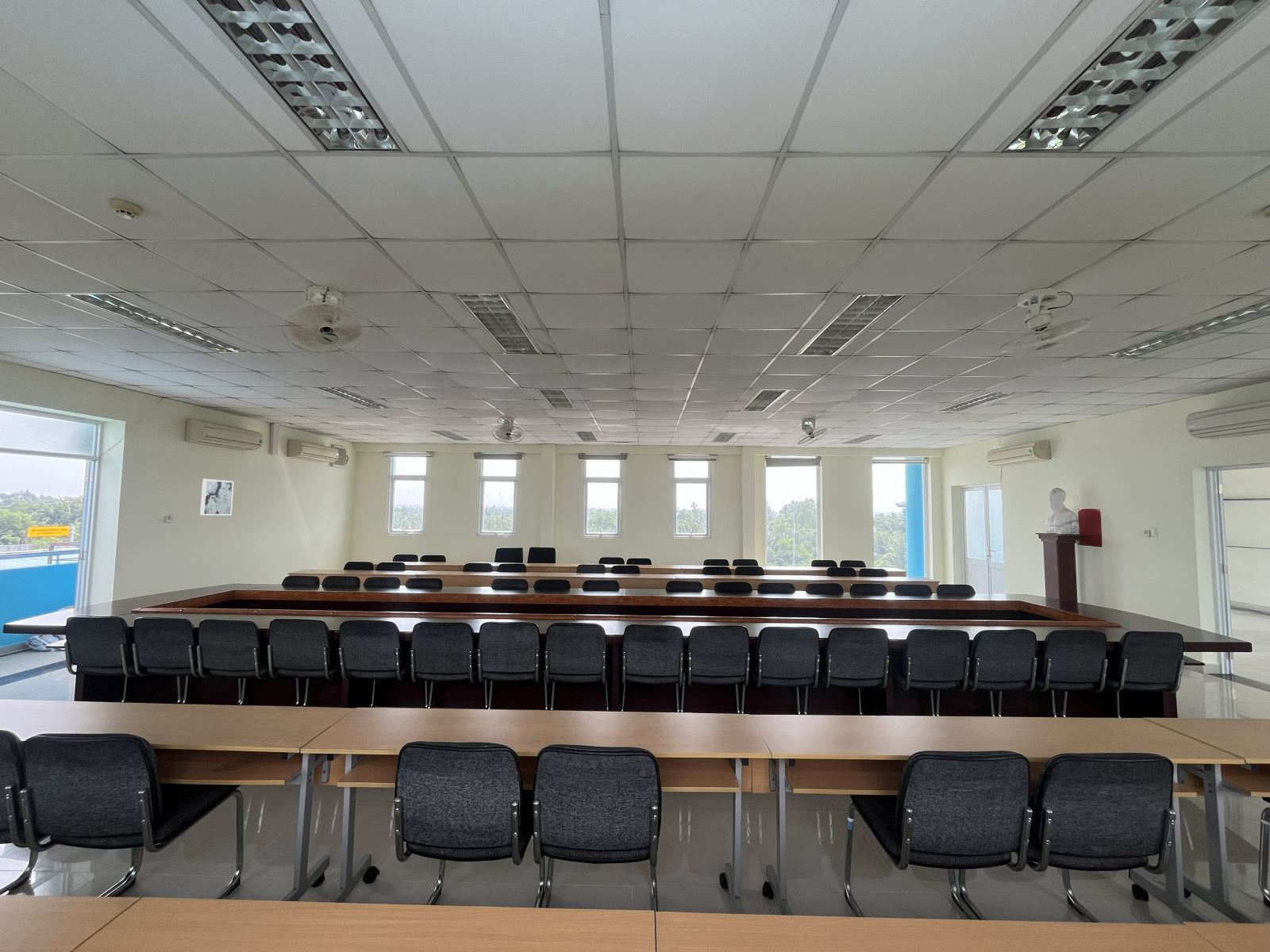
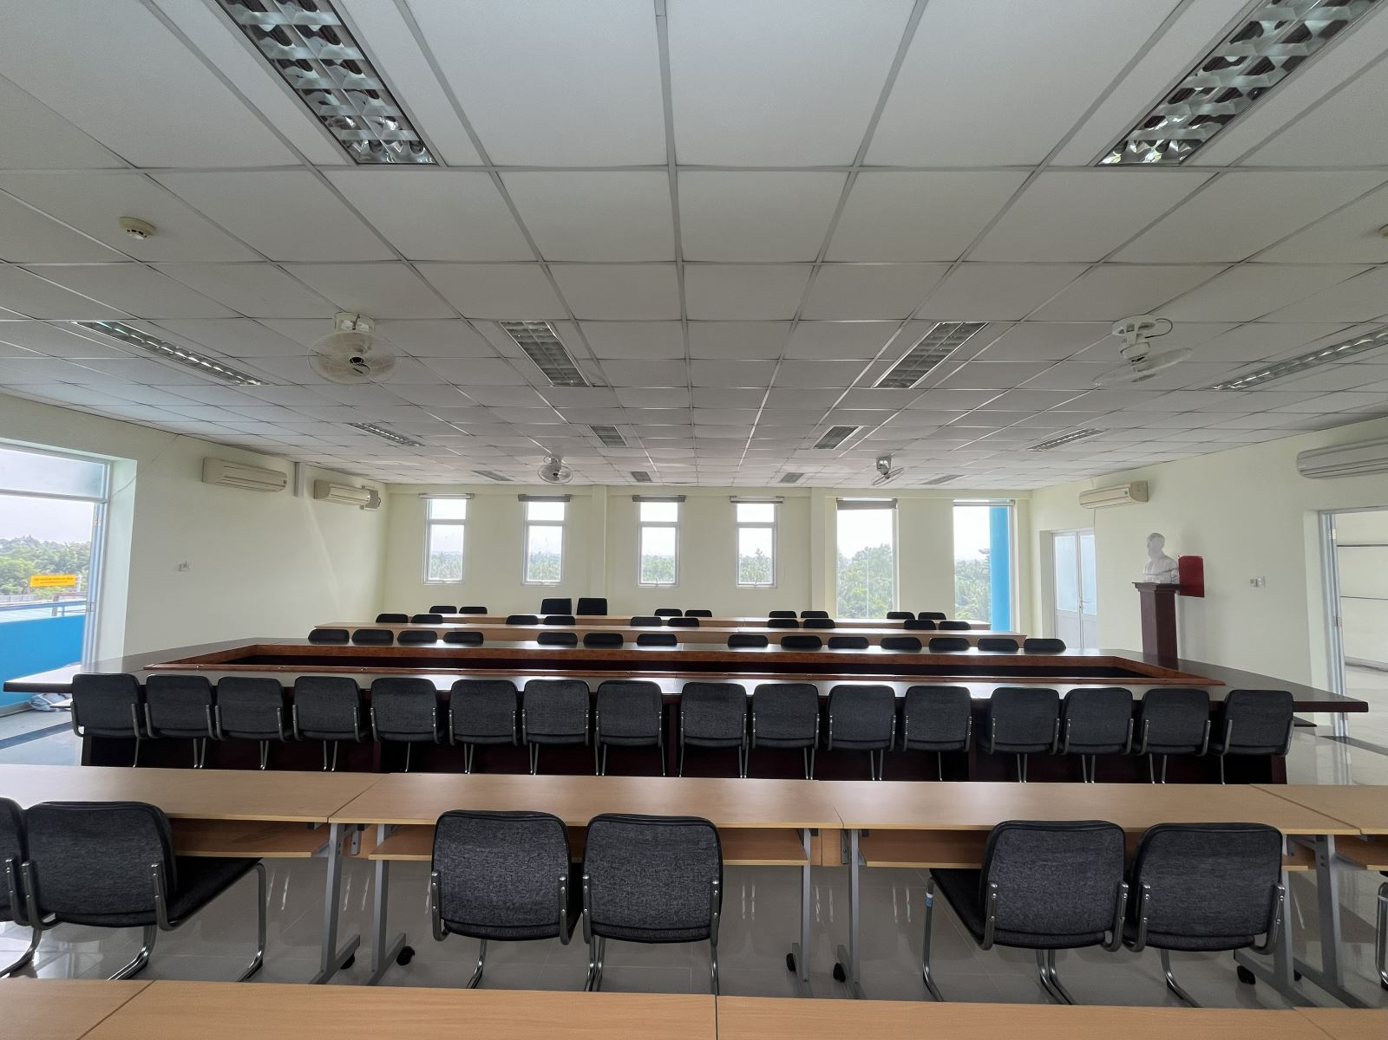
- wall art [199,478,234,516]
